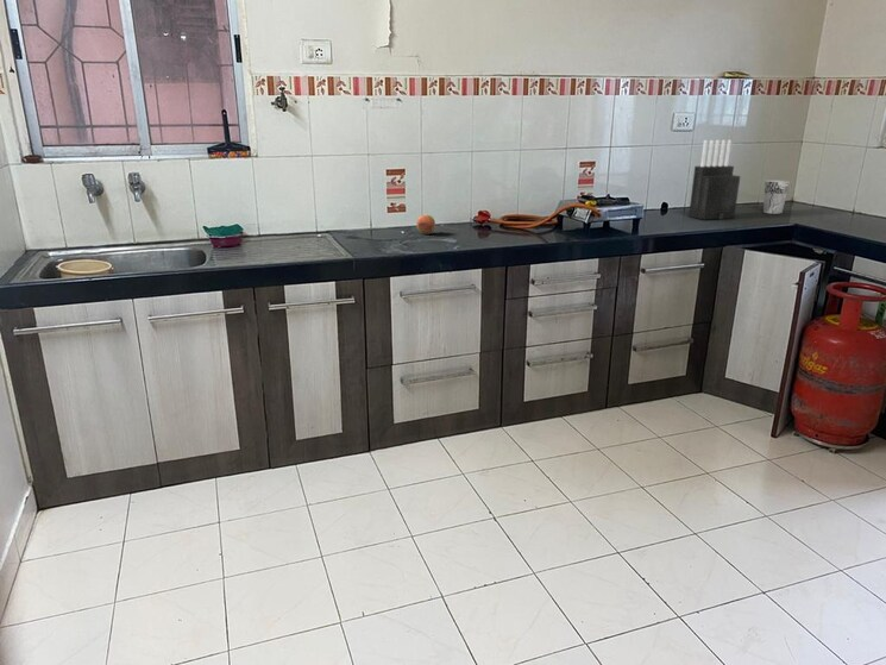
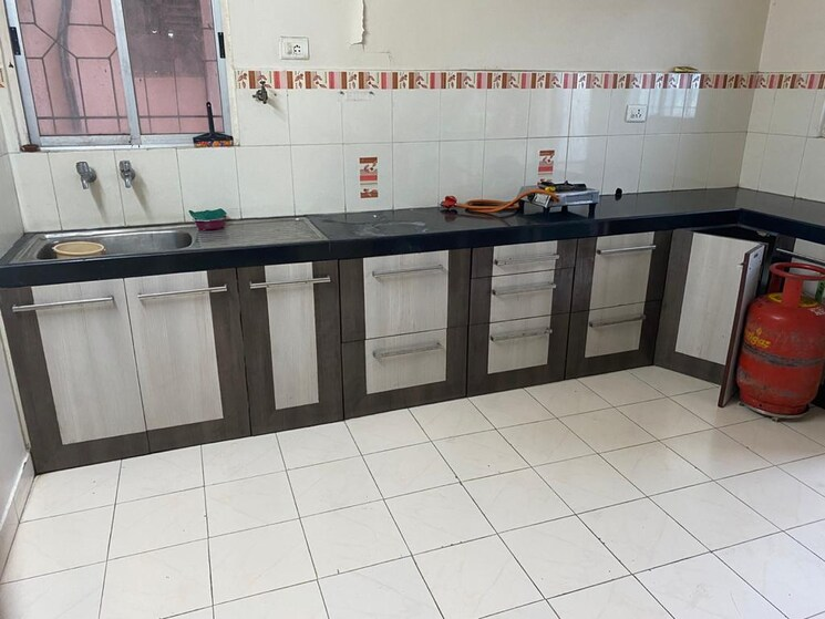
- cup [762,178,791,215]
- apple [415,213,436,236]
- knife block [687,139,741,221]
